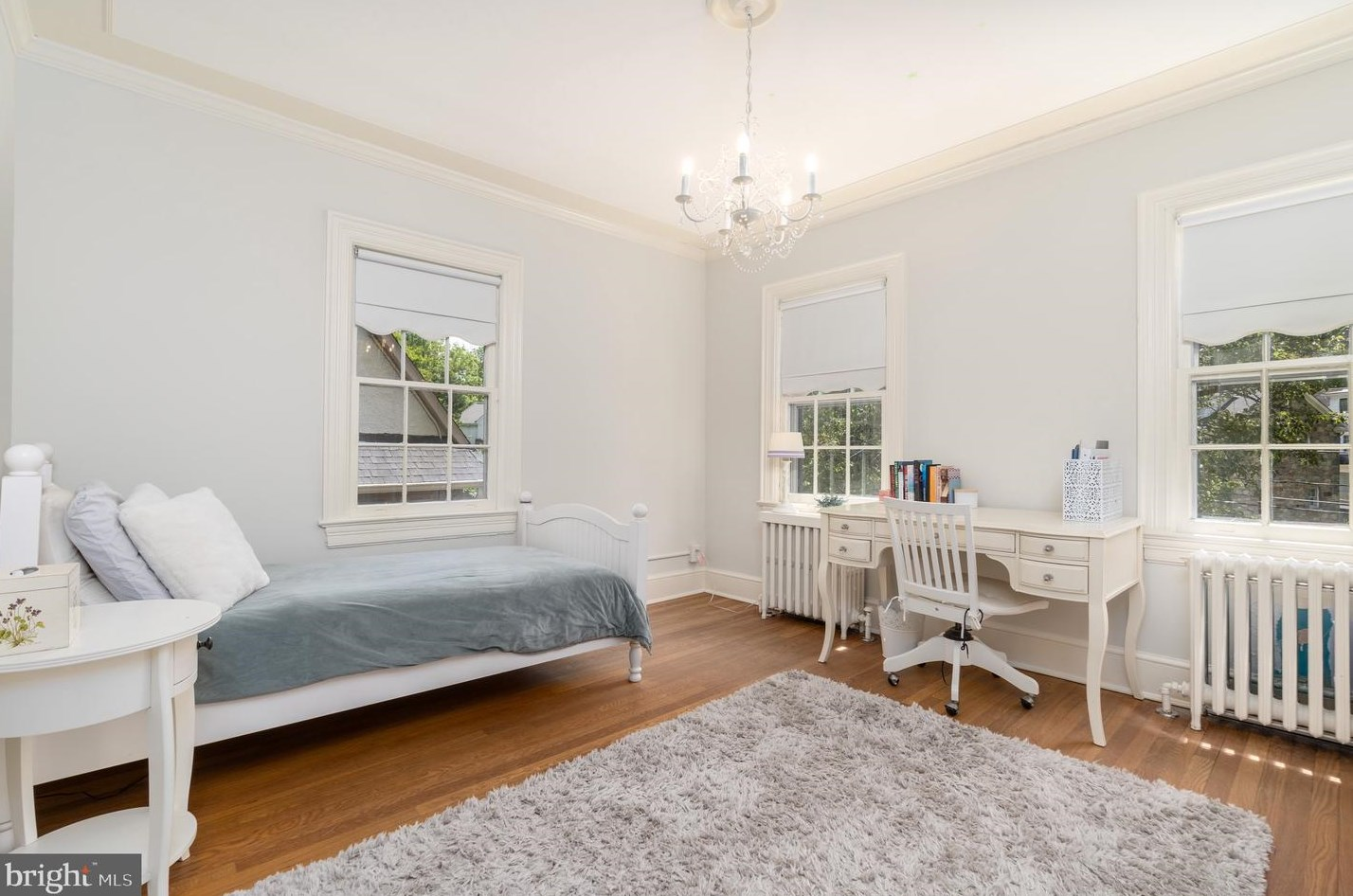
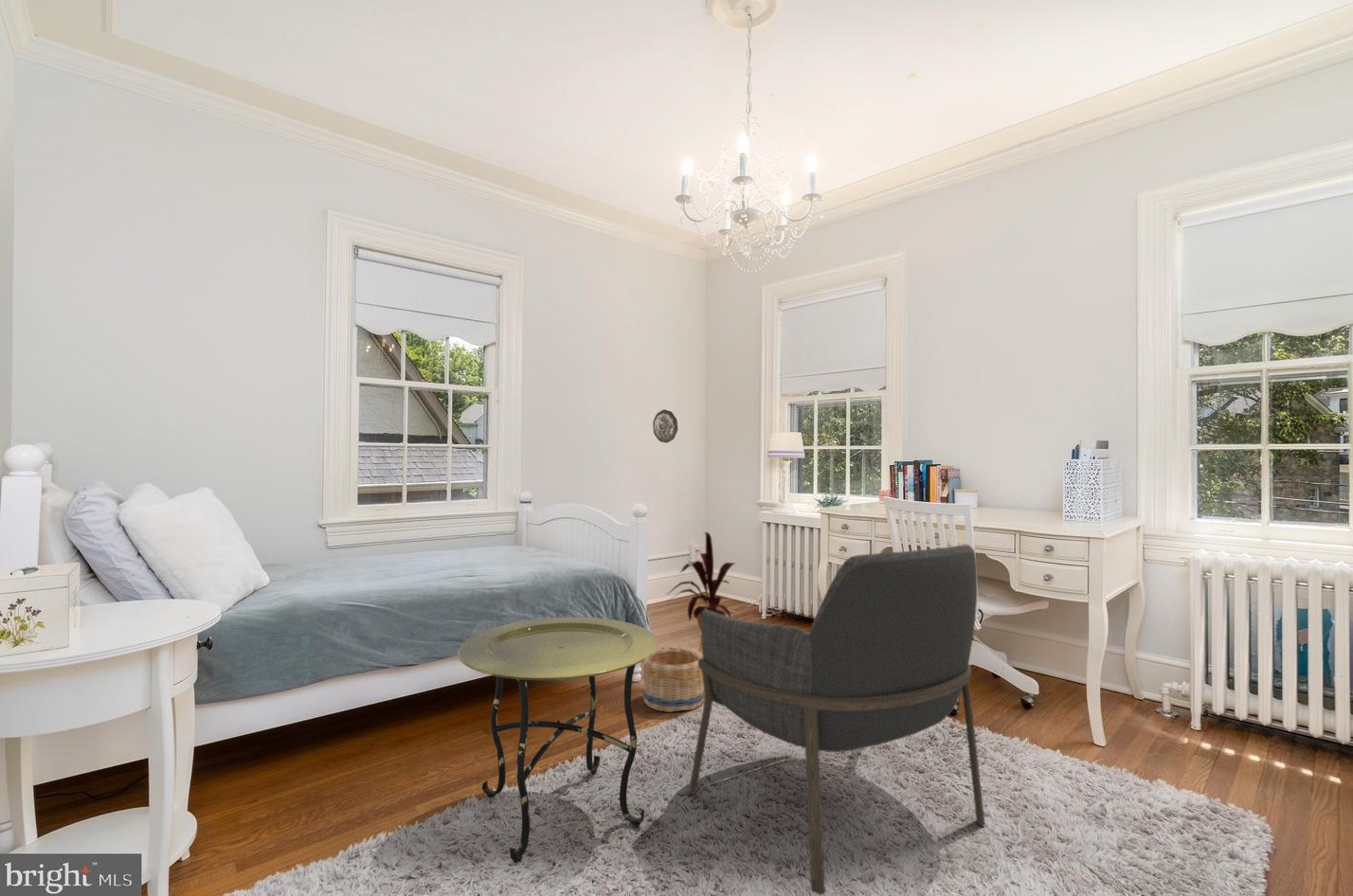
+ side table [457,617,658,864]
+ armchair [688,544,985,895]
+ decorative plate [652,408,678,444]
+ basket [642,646,704,713]
+ house plant [666,531,736,654]
